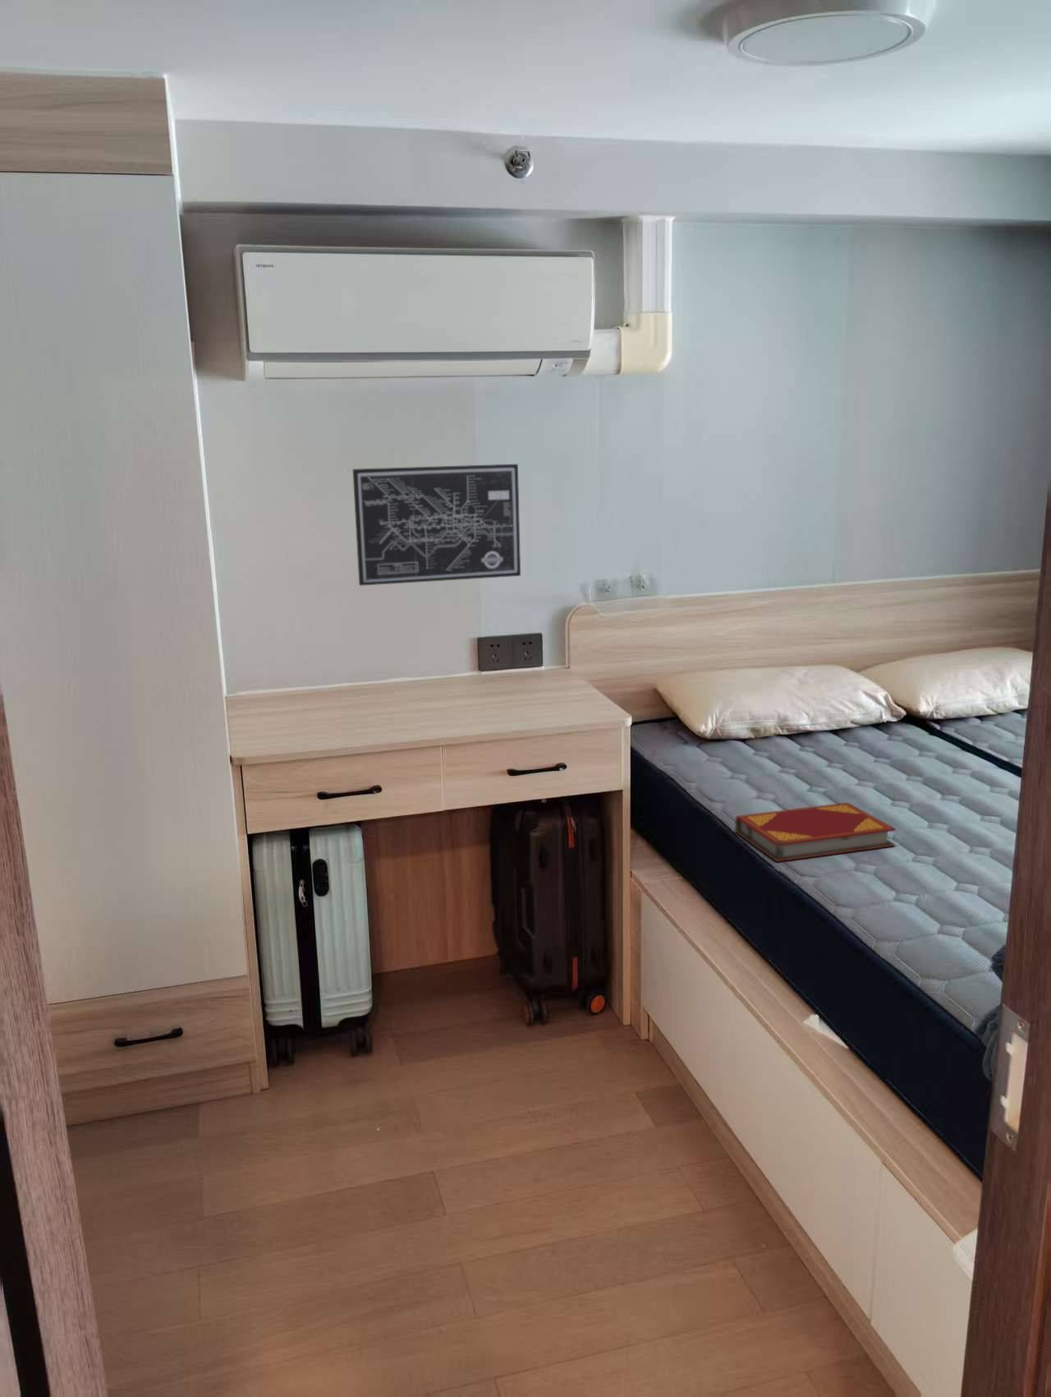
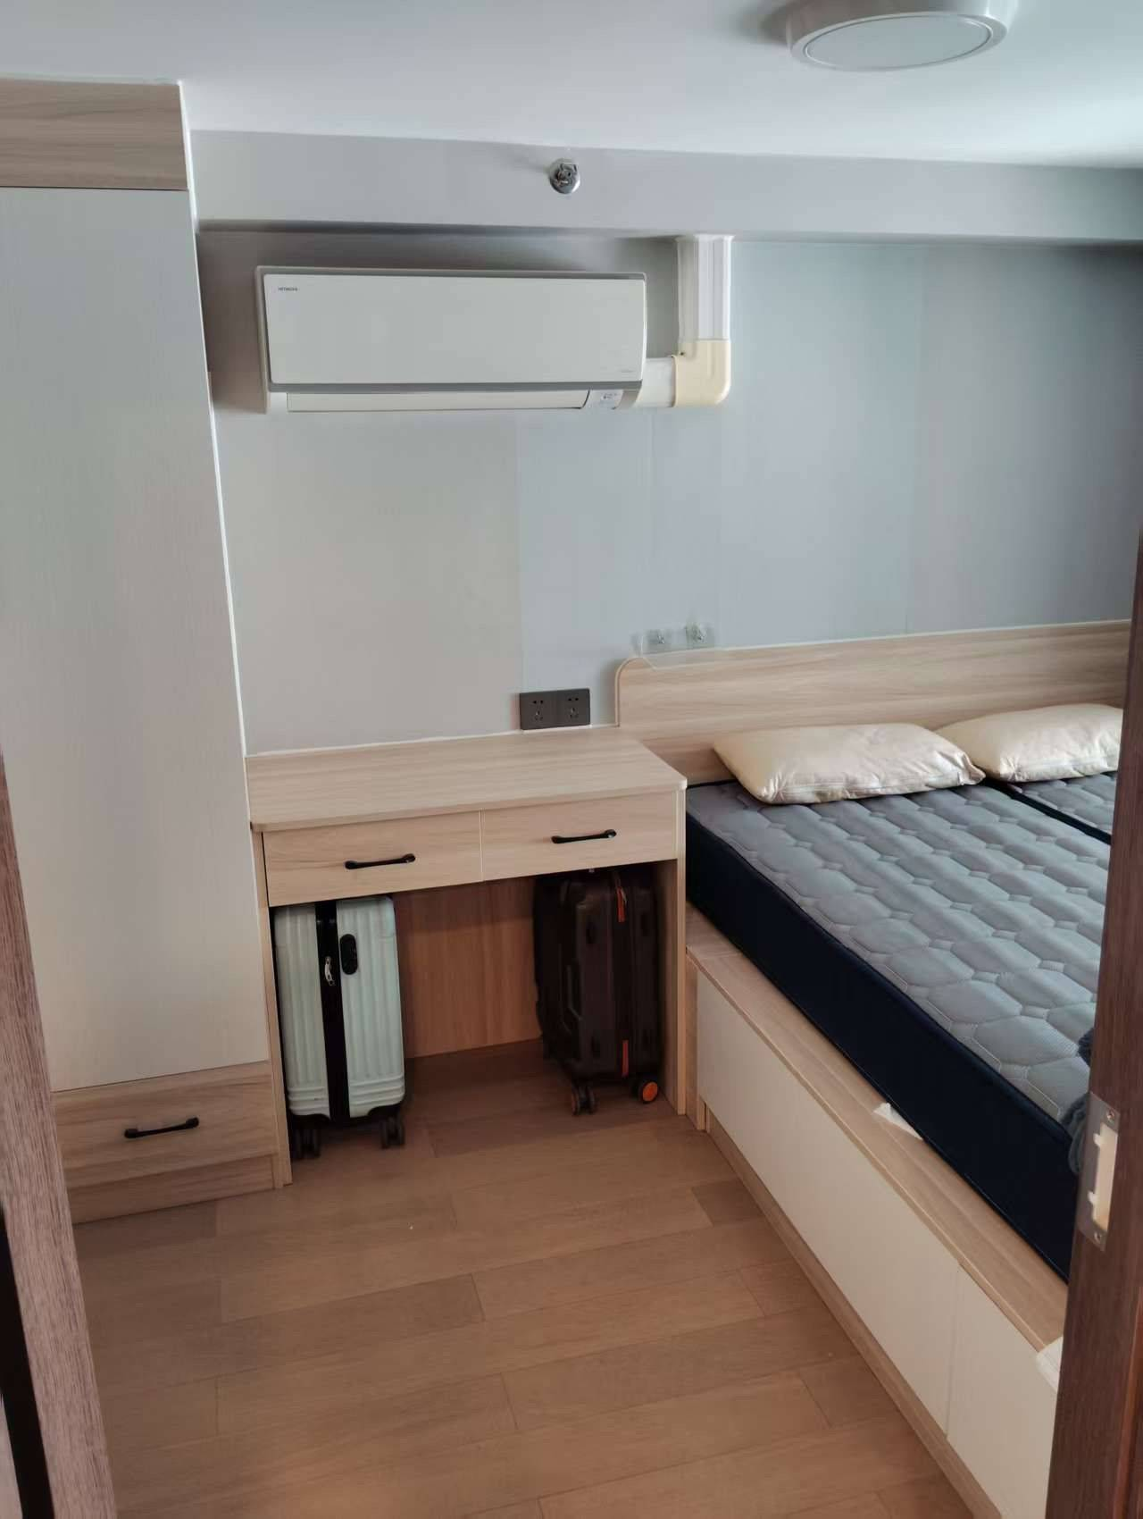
- hardback book [735,802,896,862]
- wall art [352,464,521,586]
